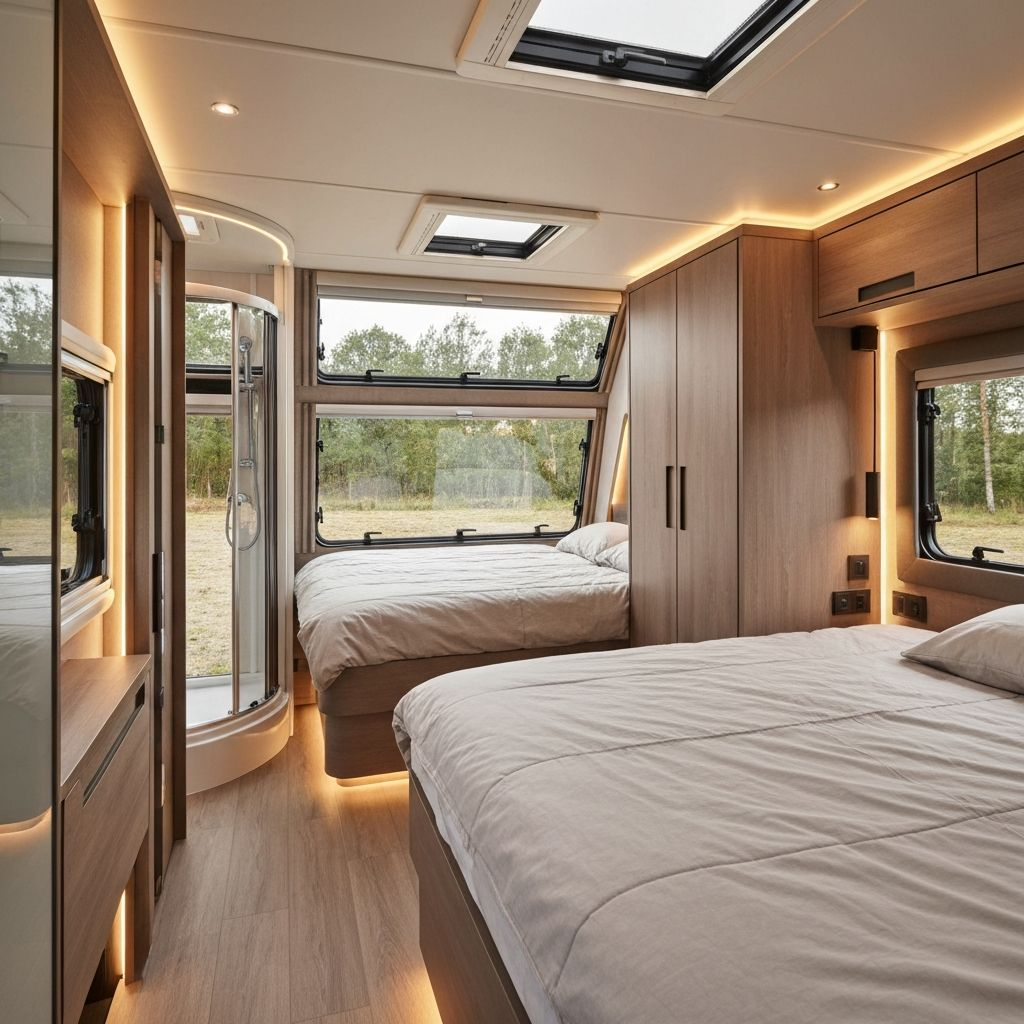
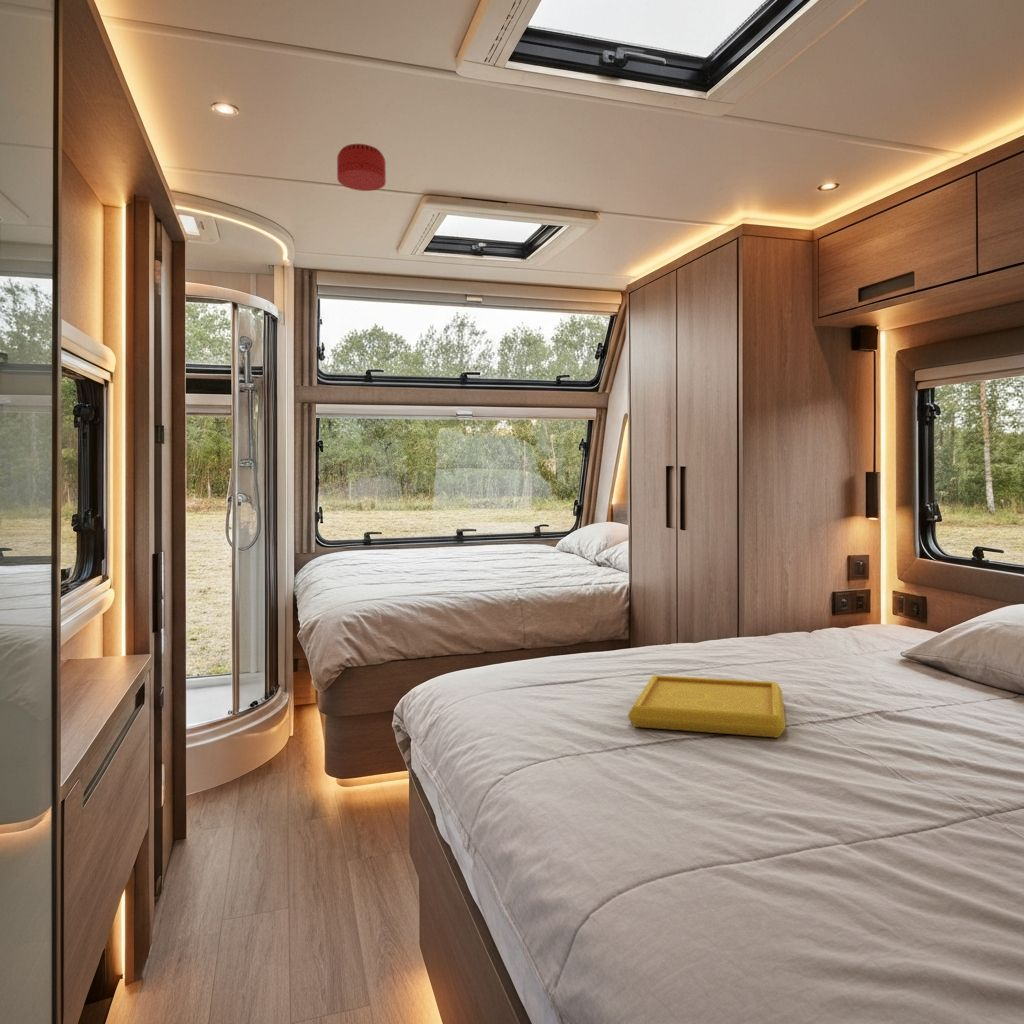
+ serving tray [627,674,787,739]
+ smoke detector [336,143,387,192]
